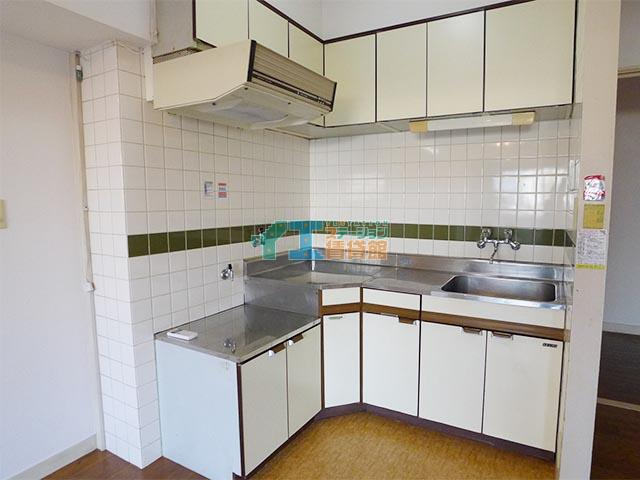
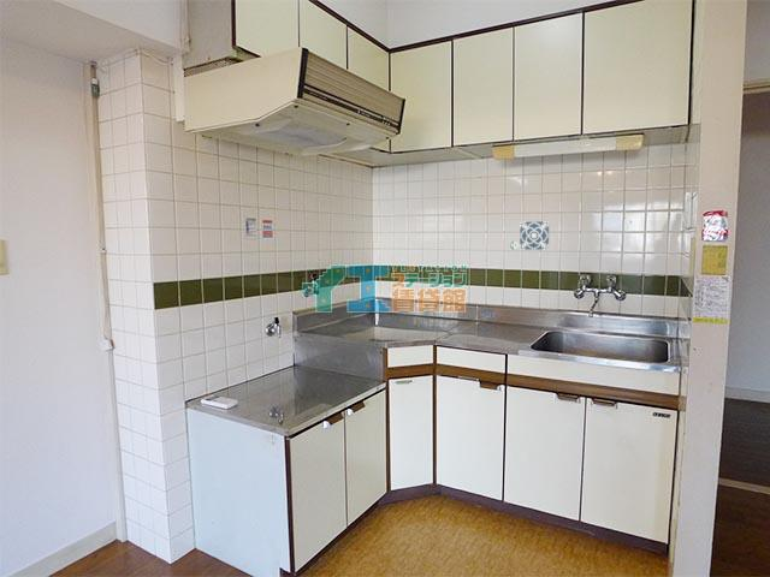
+ decorative tile [509,220,551,251]
